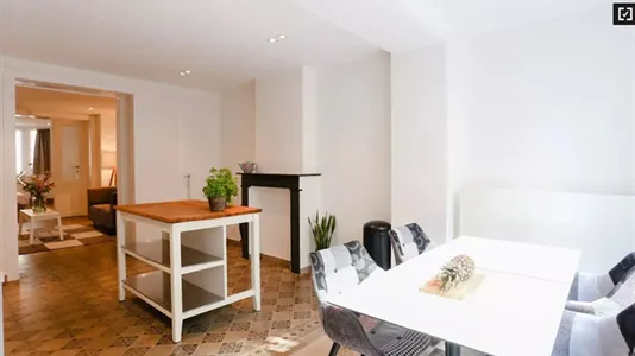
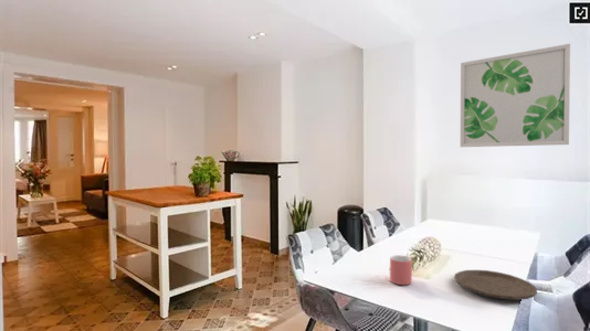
+ plate [453,269,538,301]
+ mug [389,254,413,286]
+ wall art [460,43,571,148]
